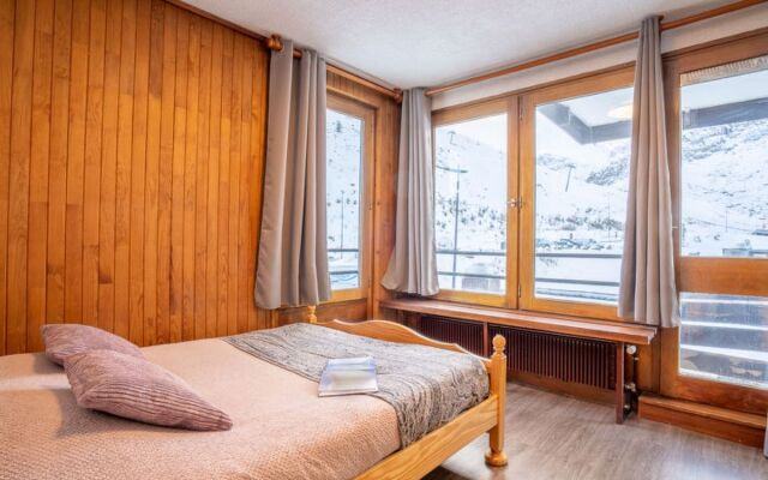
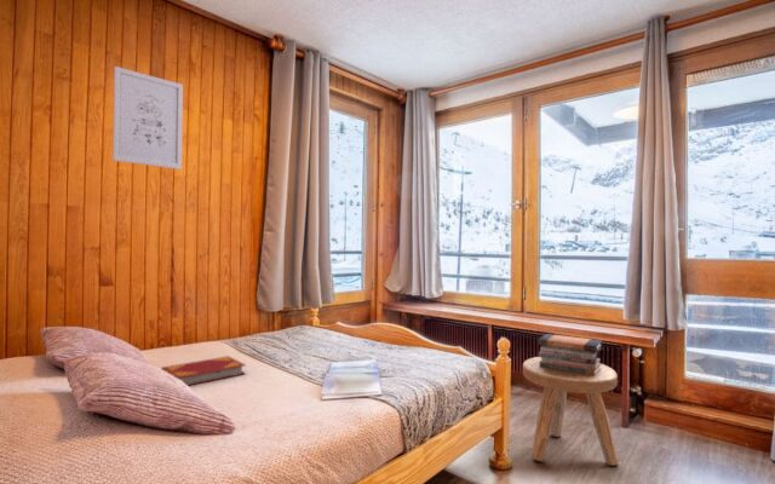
+ stool [522,356,620,466]
+ hardback book [160,355,247,387]
+ book stack [536,333,603,376]
+ wall art [111,65,184,171]
